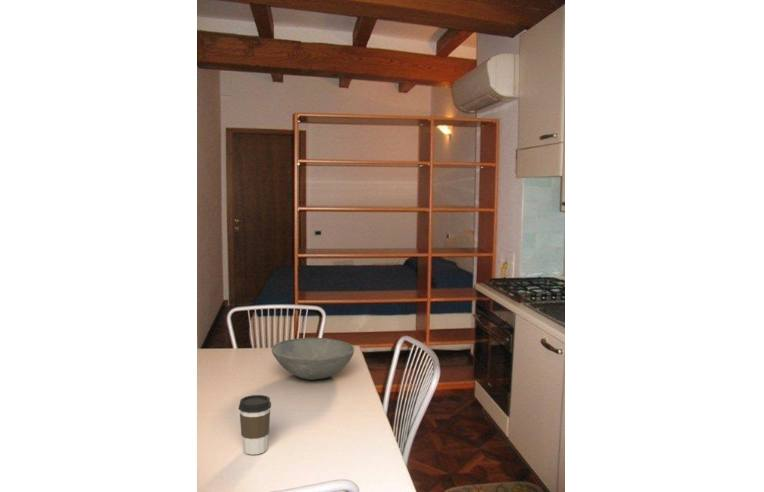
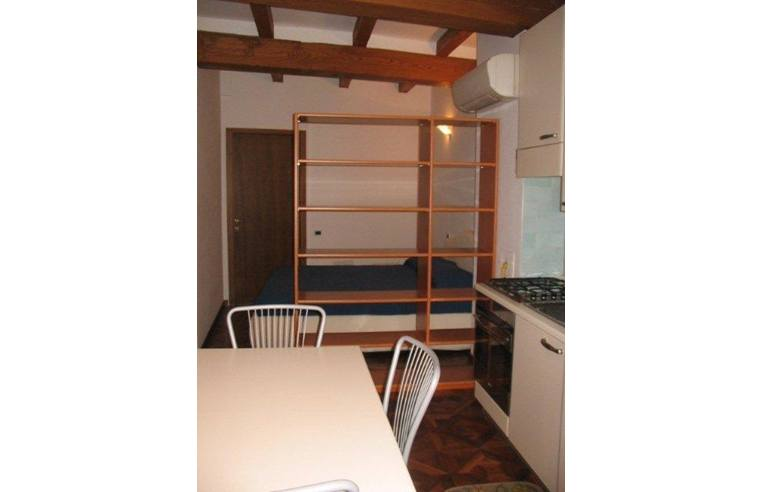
- coffee cup [238,394,272,456]
- bowl [271,337,355,381]
